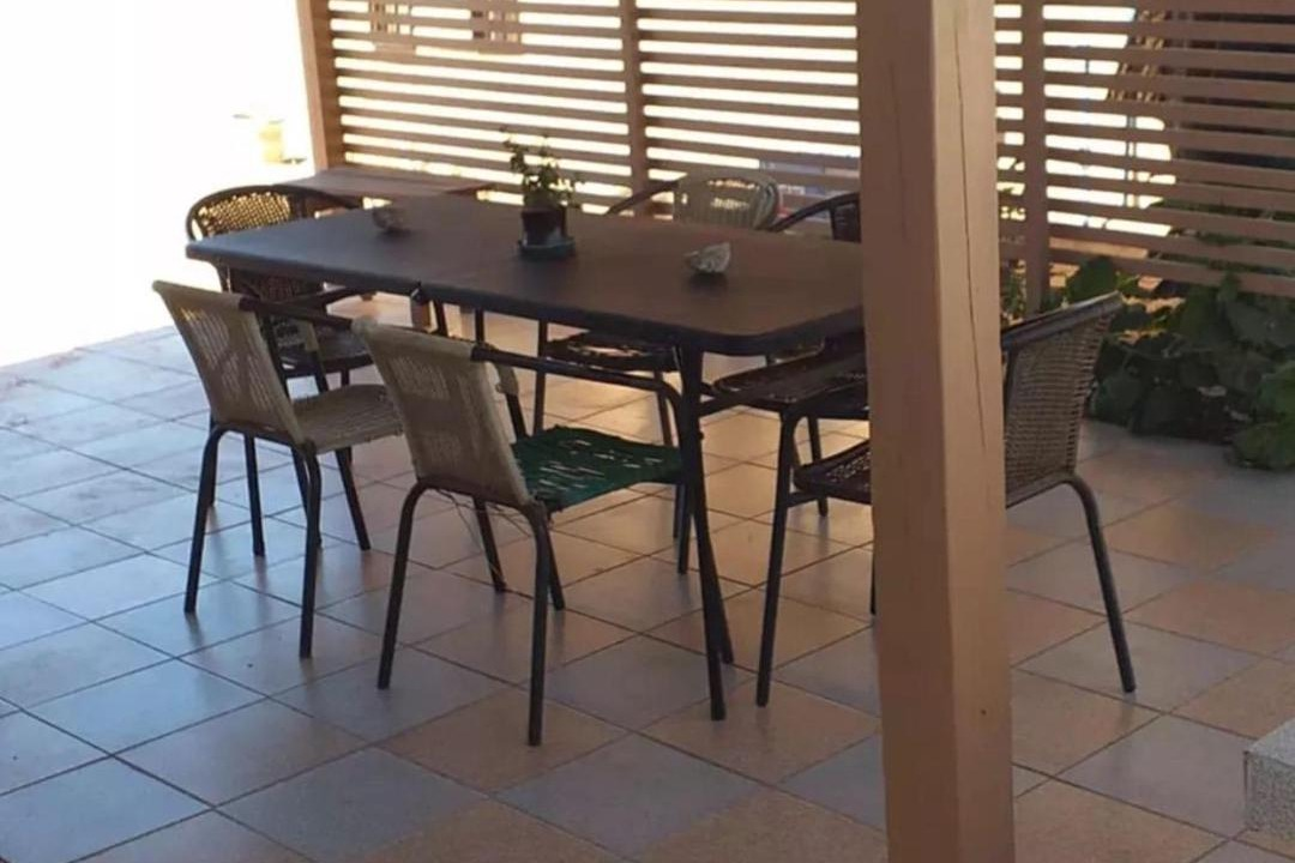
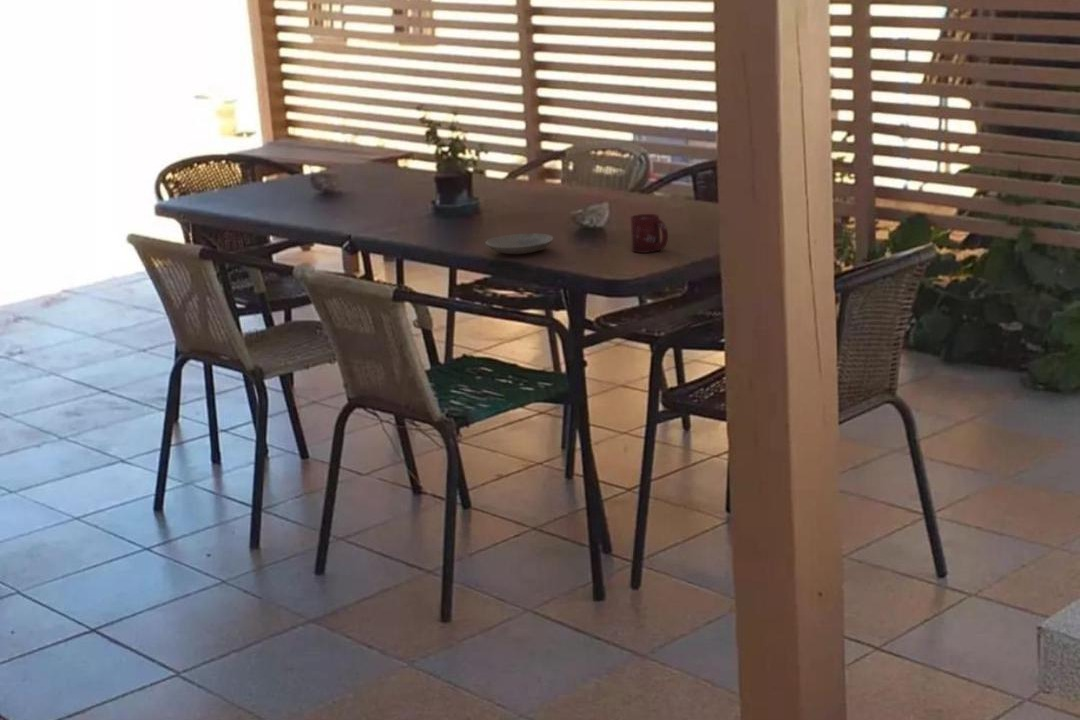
+ plate [485,232,555,255]
+ cup [629,213,669,254]
